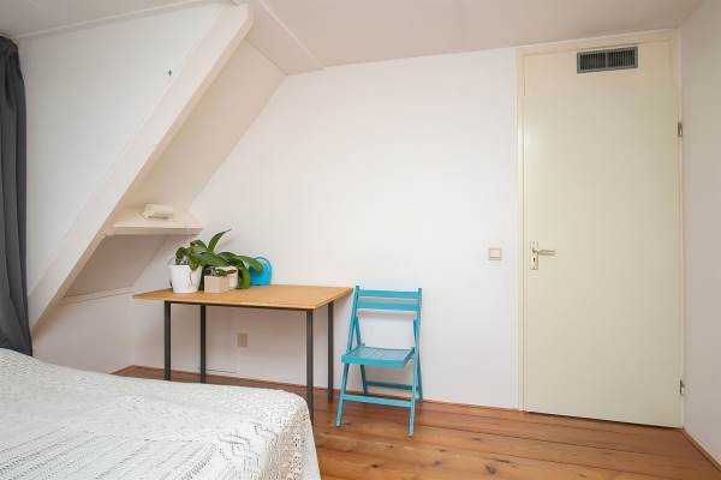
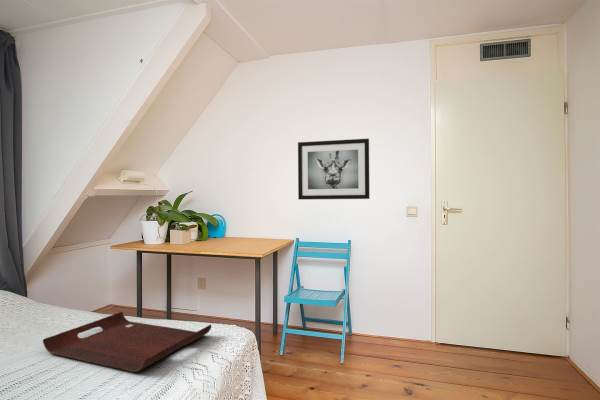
+ wall art [297,138,371,201]
+ serving tray [42,311,212,373]
